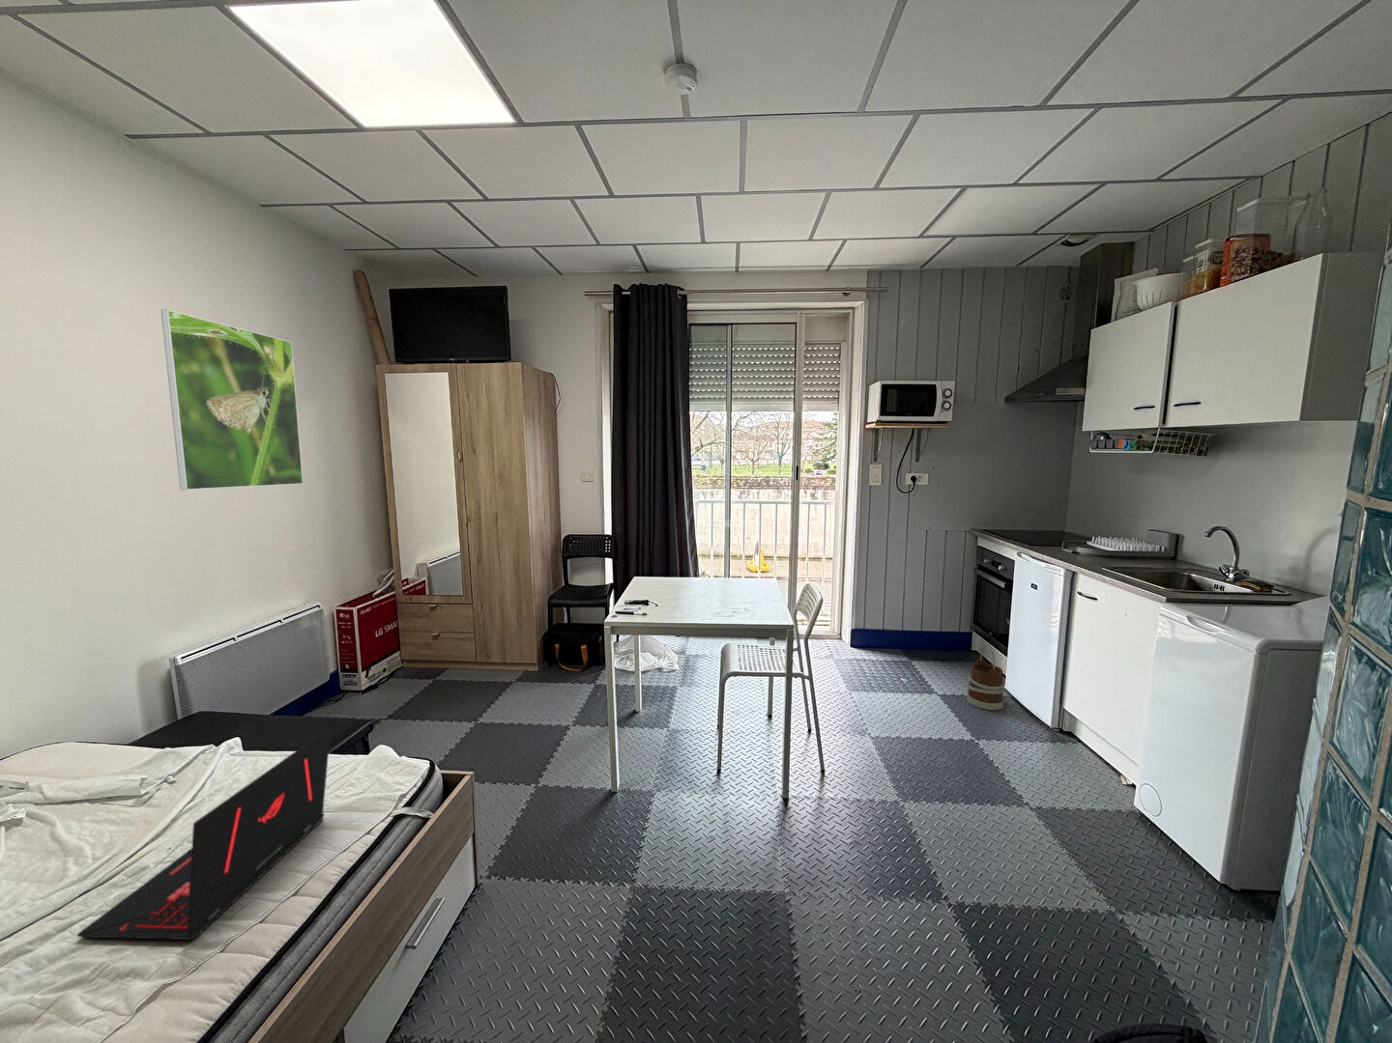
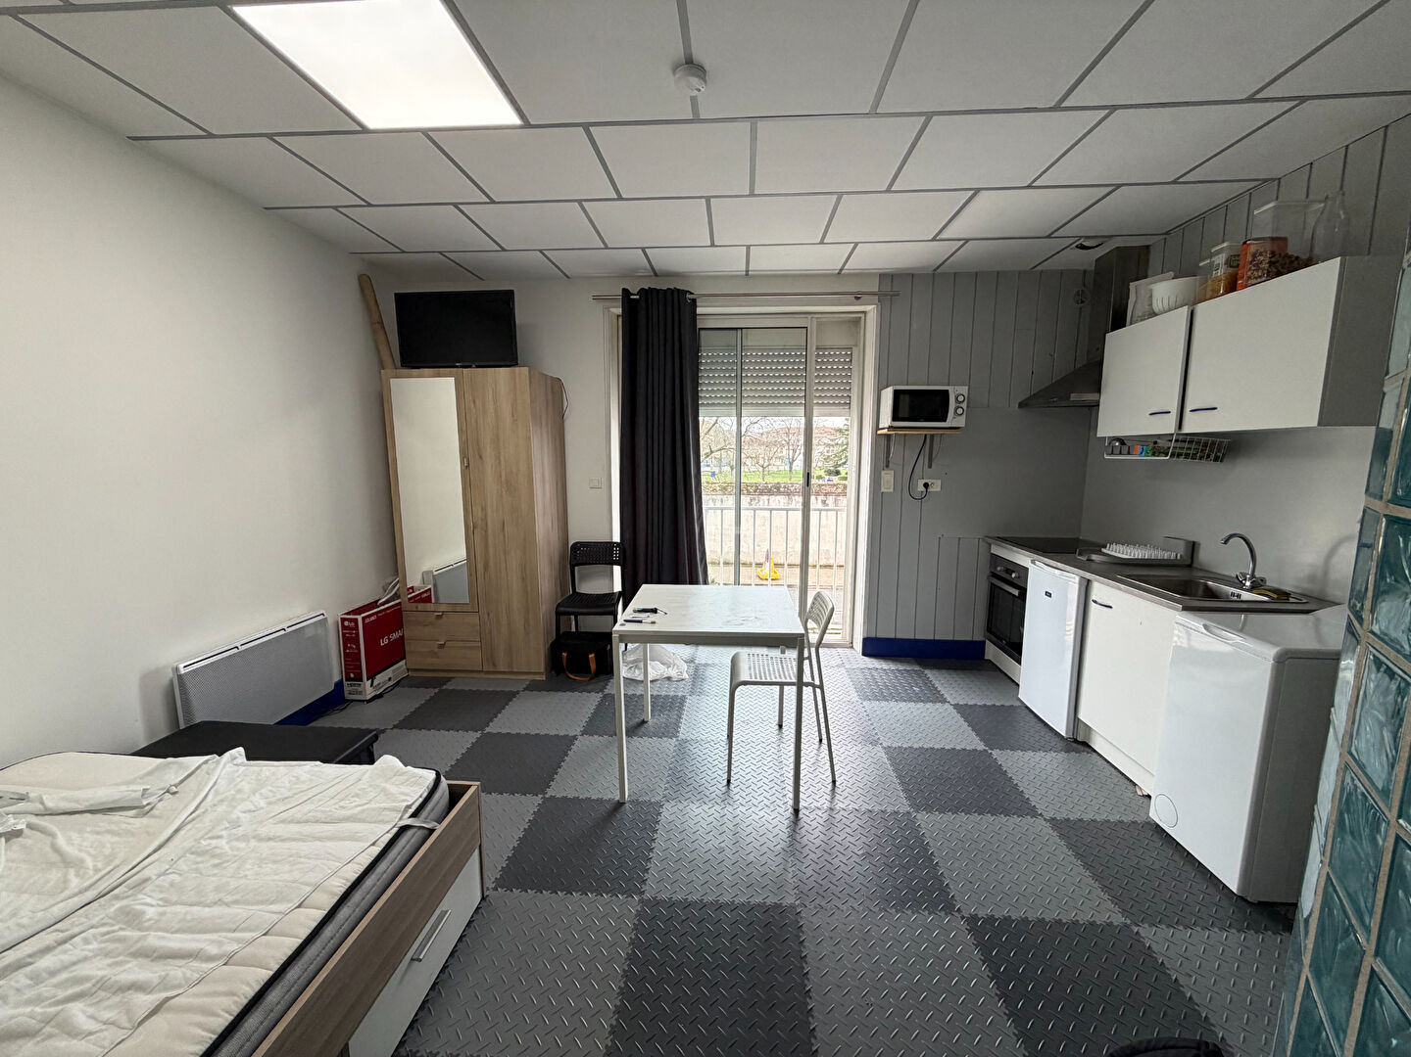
- wooden bucket [966,644,1005,711]
- laptop [77,726,332,941]
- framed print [160,308,305,491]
